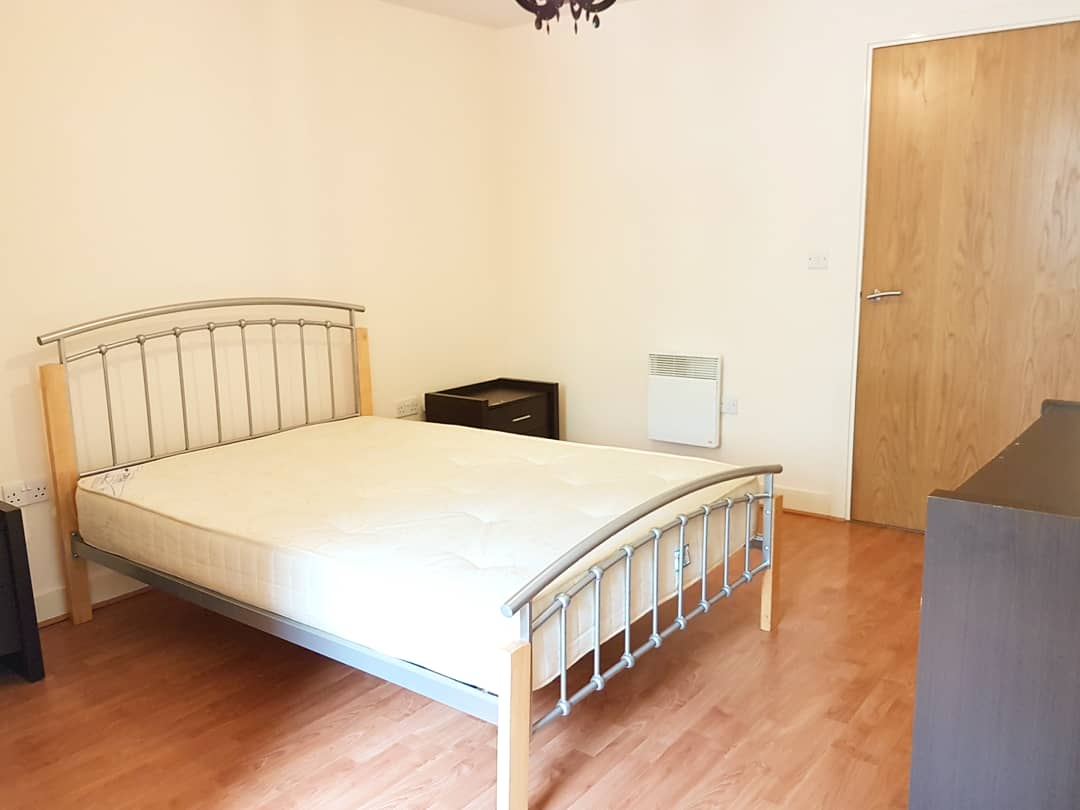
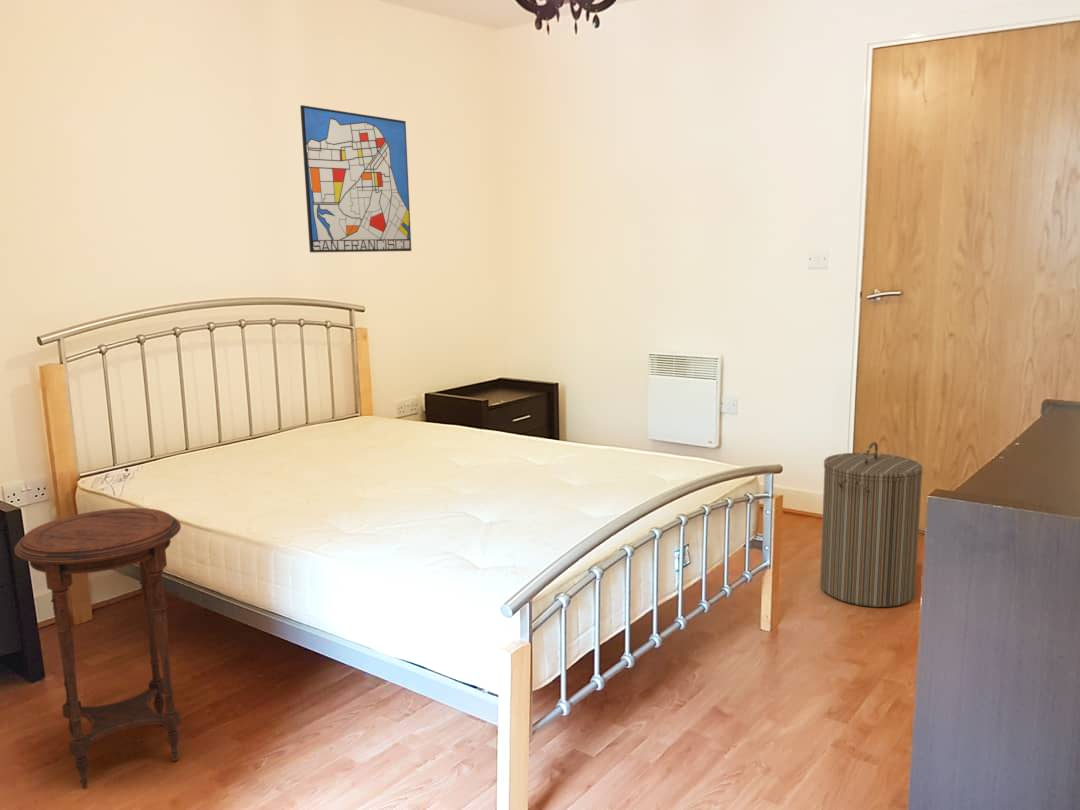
+ side table [13,507,182,790]
+ laundry hamper [819,441,924,608]
+ wall art [299,104,412,253]
